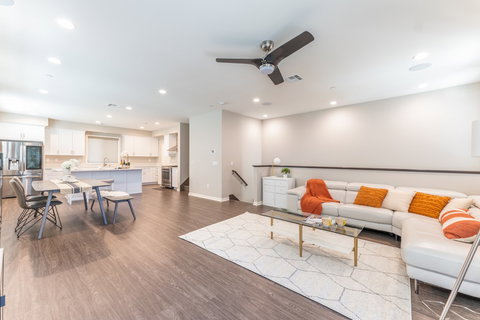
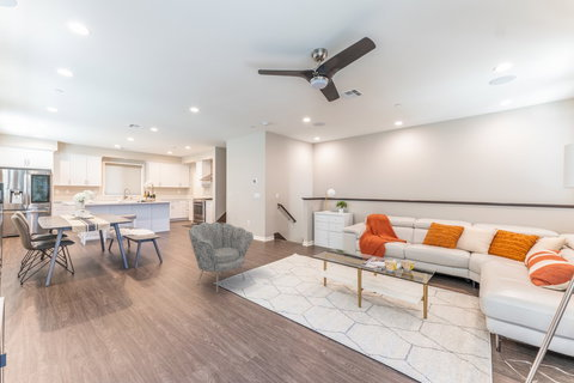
+ armchair [188,221,255,293]
